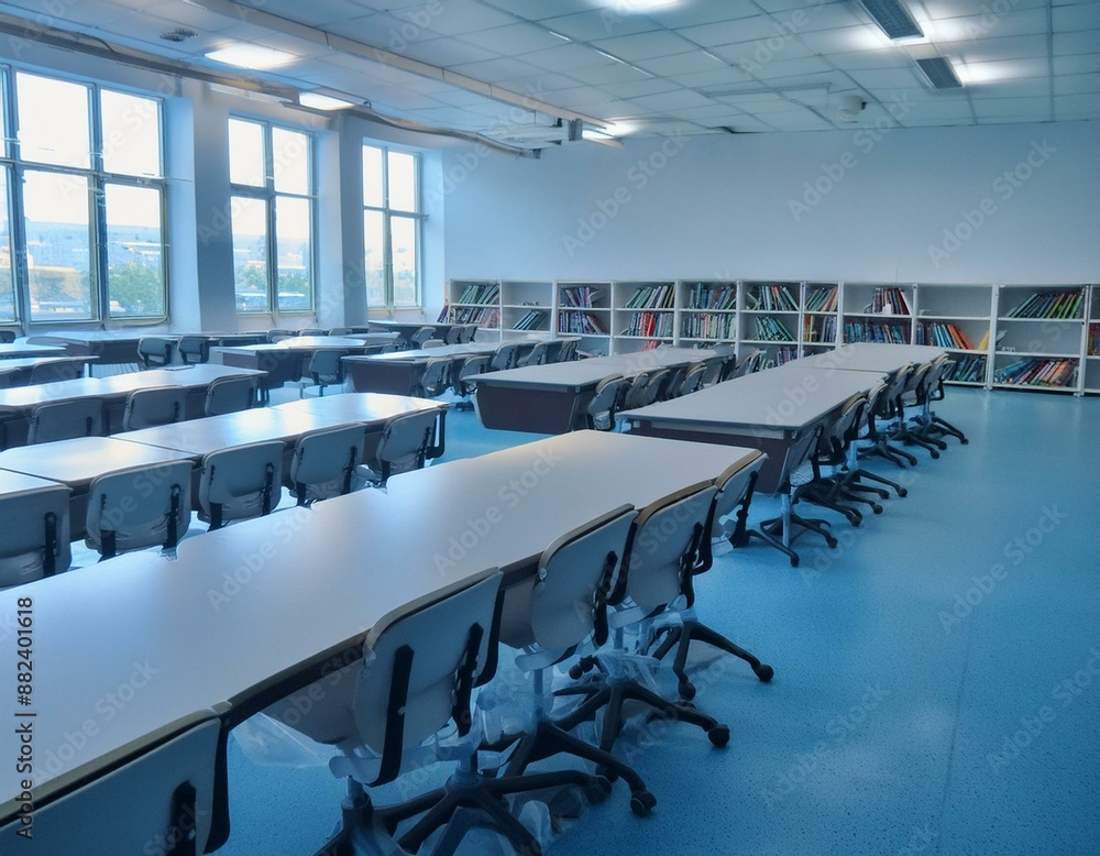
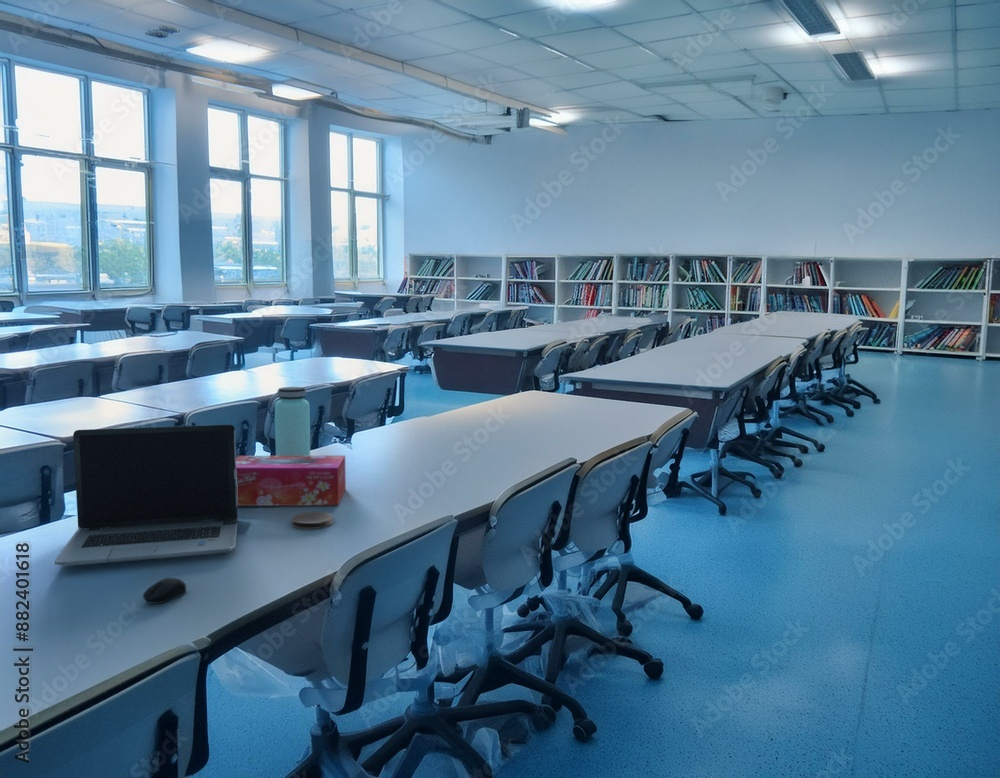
+ bottle [274,386,311,456]
+ tissue box [236,455,347,507]
+ computer mouse [142,577,187,605]
+ coaster [290,511,334,530]
+ laptop computer [53,423,239,567]
